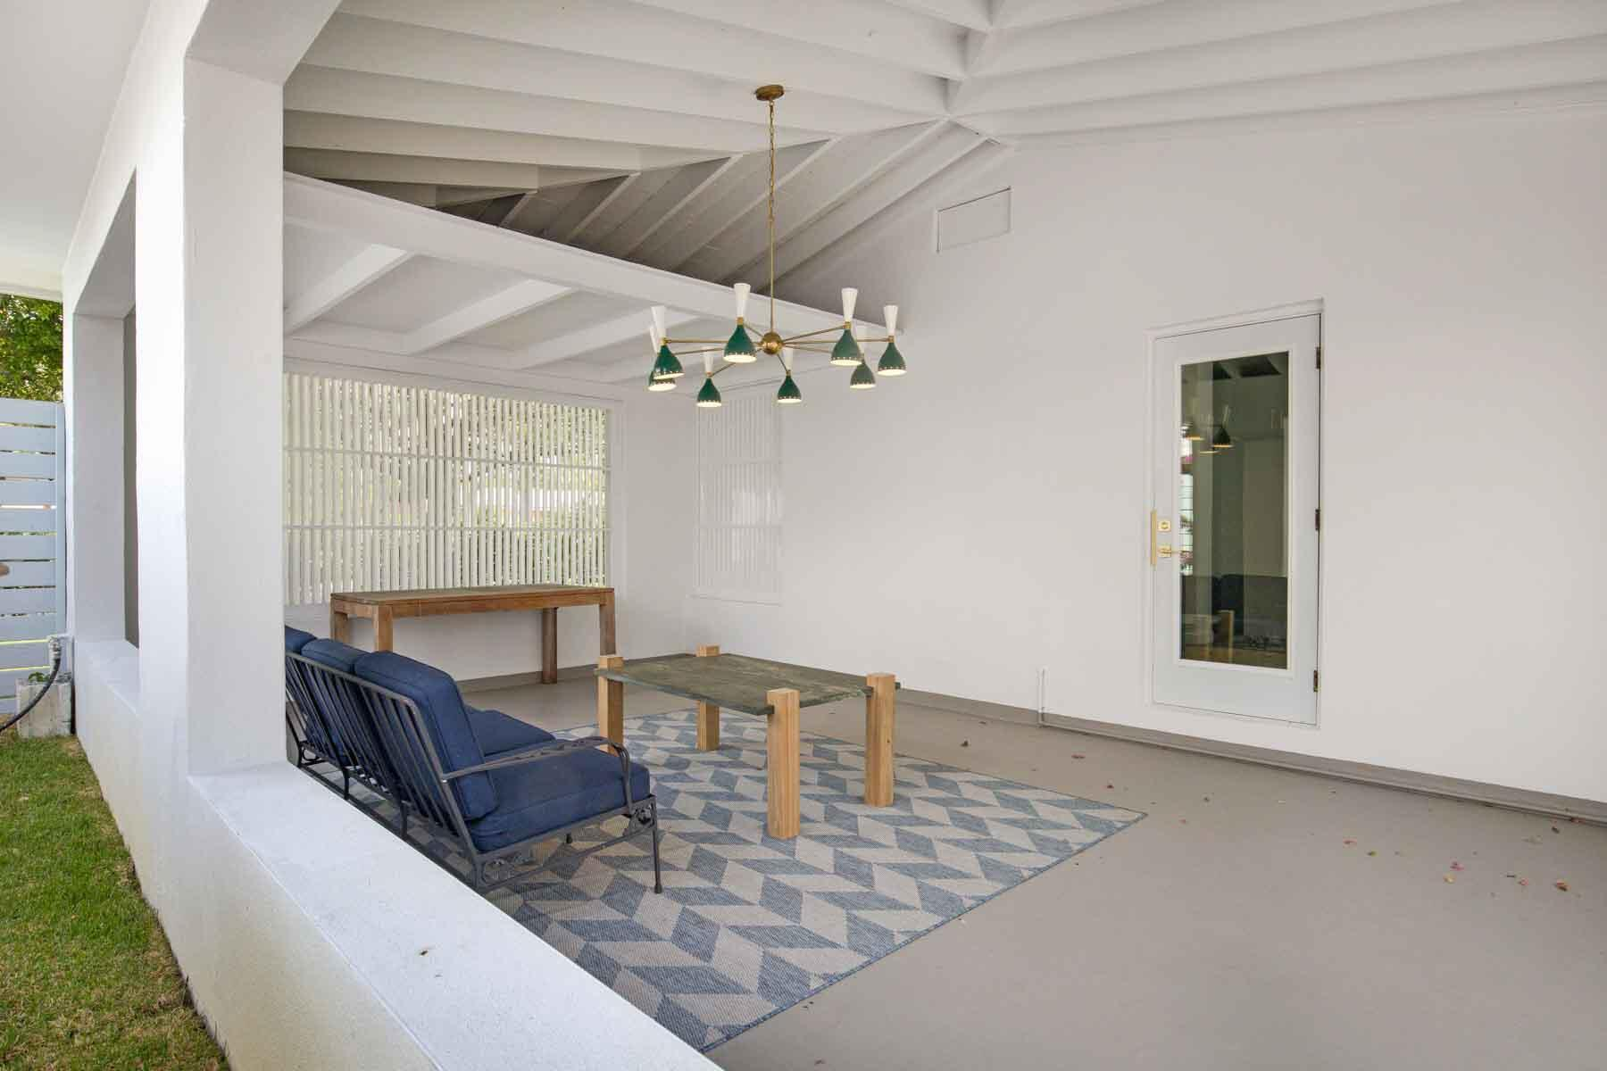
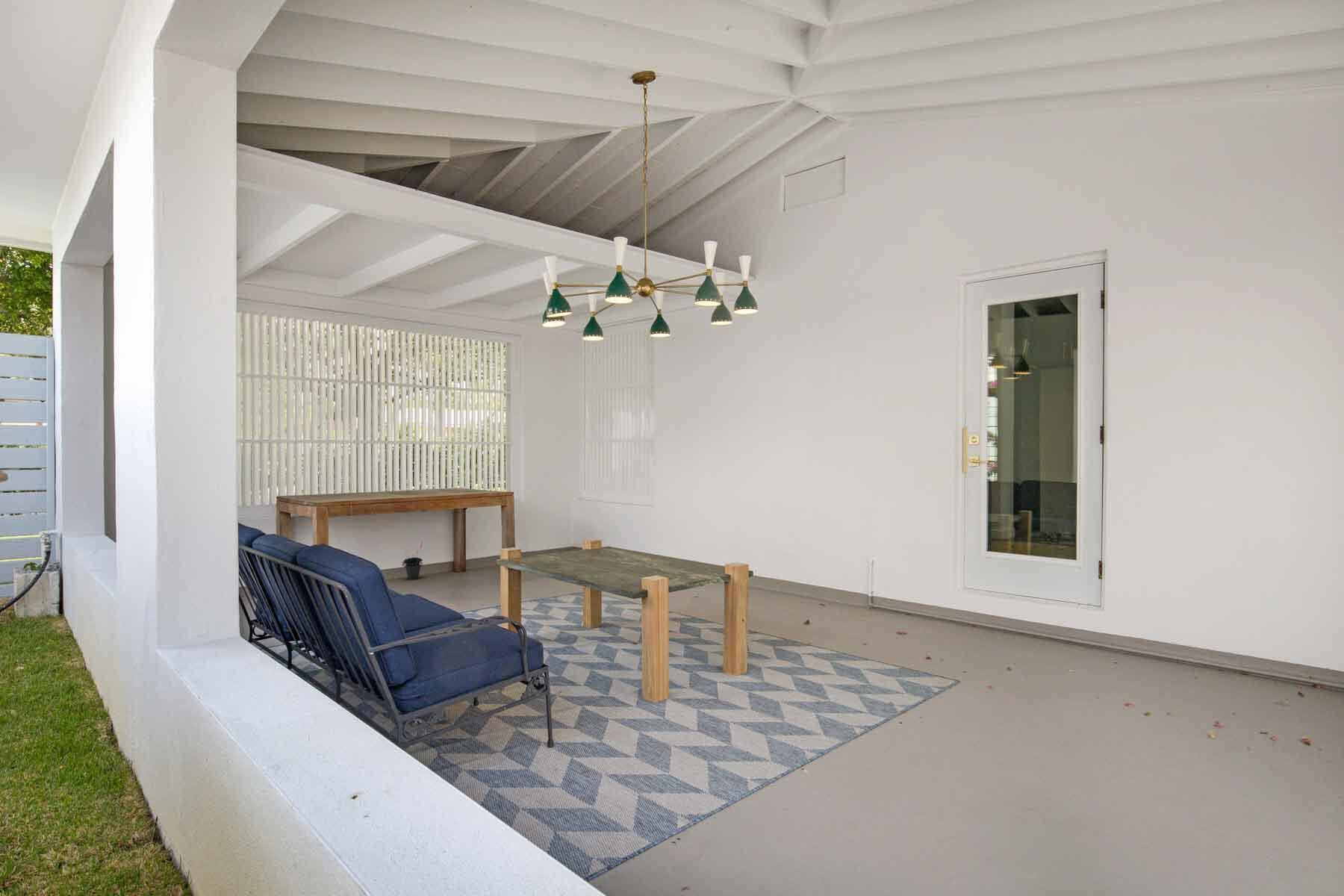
+ potted plant [401,541,423,580]
